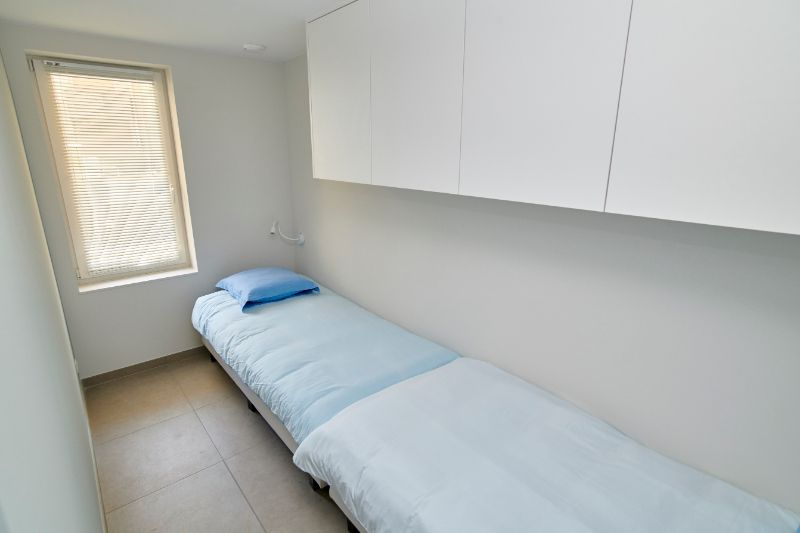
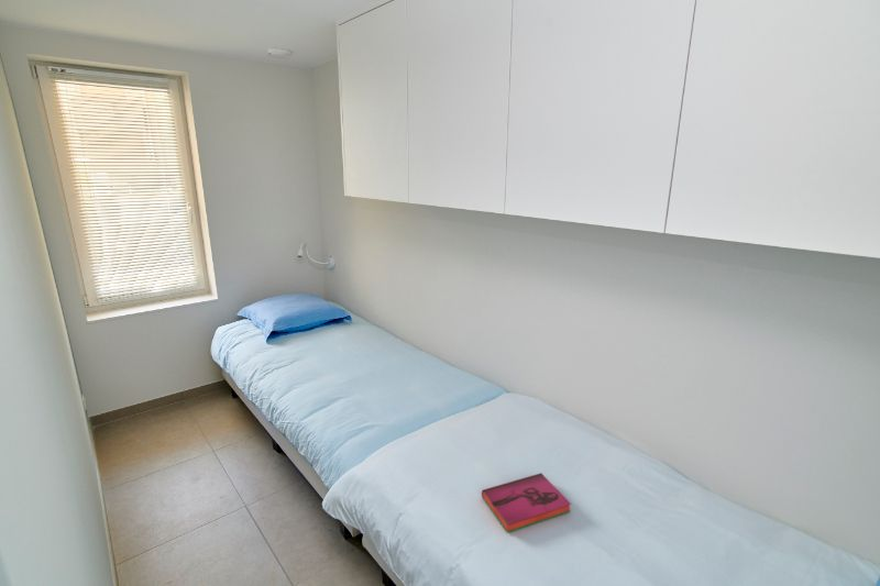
+ hardback book [481,472,572,533]
